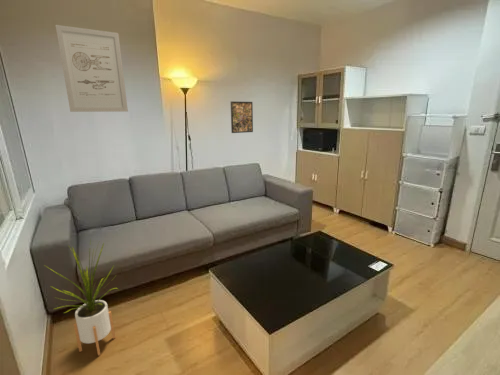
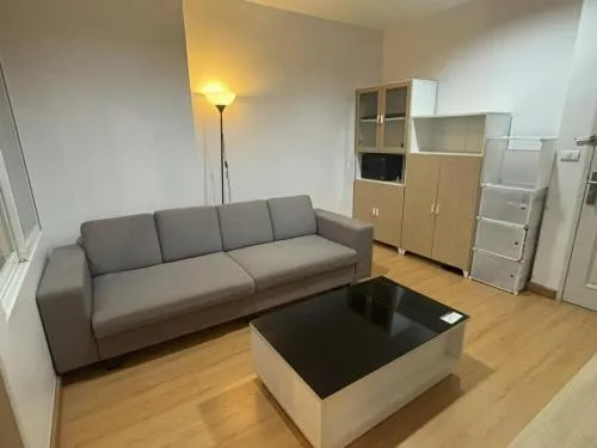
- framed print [230,100,254,134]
- wall art [55,24,129,113]
- house plant [43,238,119,357]
